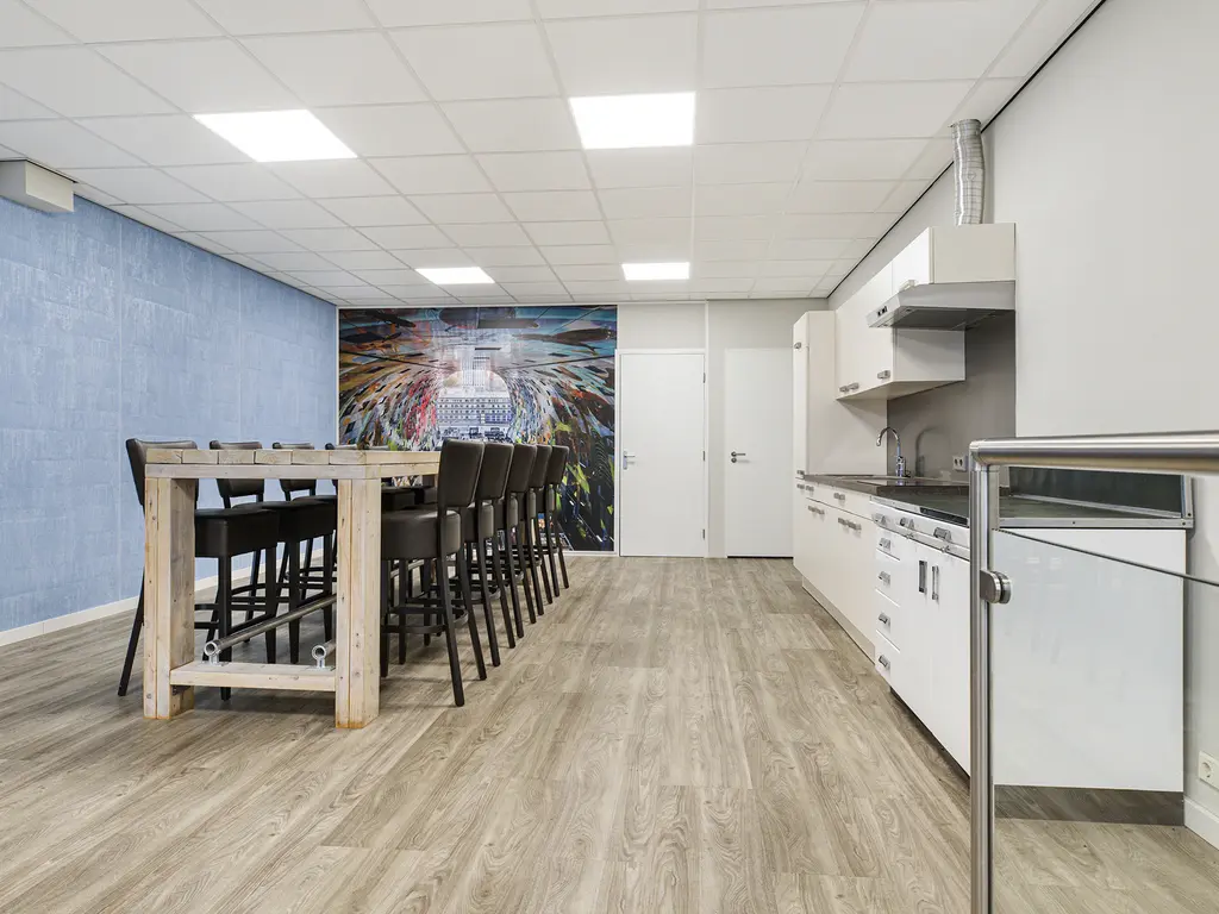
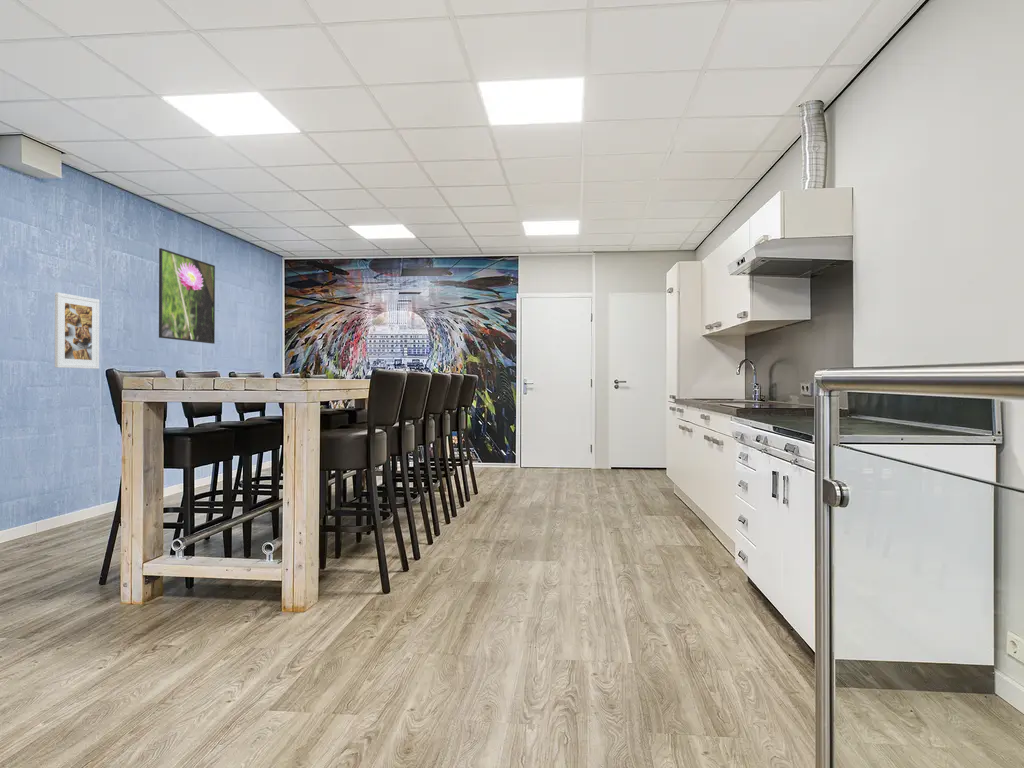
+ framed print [158,247,216,345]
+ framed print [54,292,100,370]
